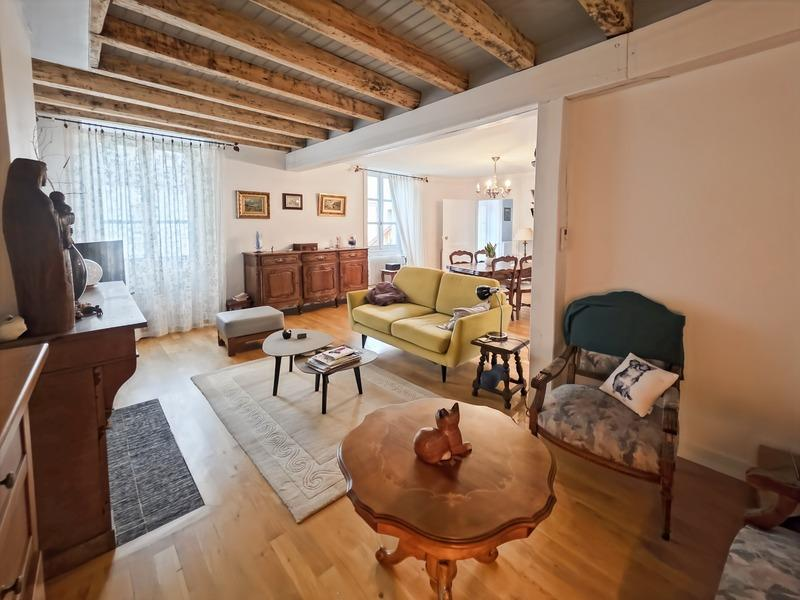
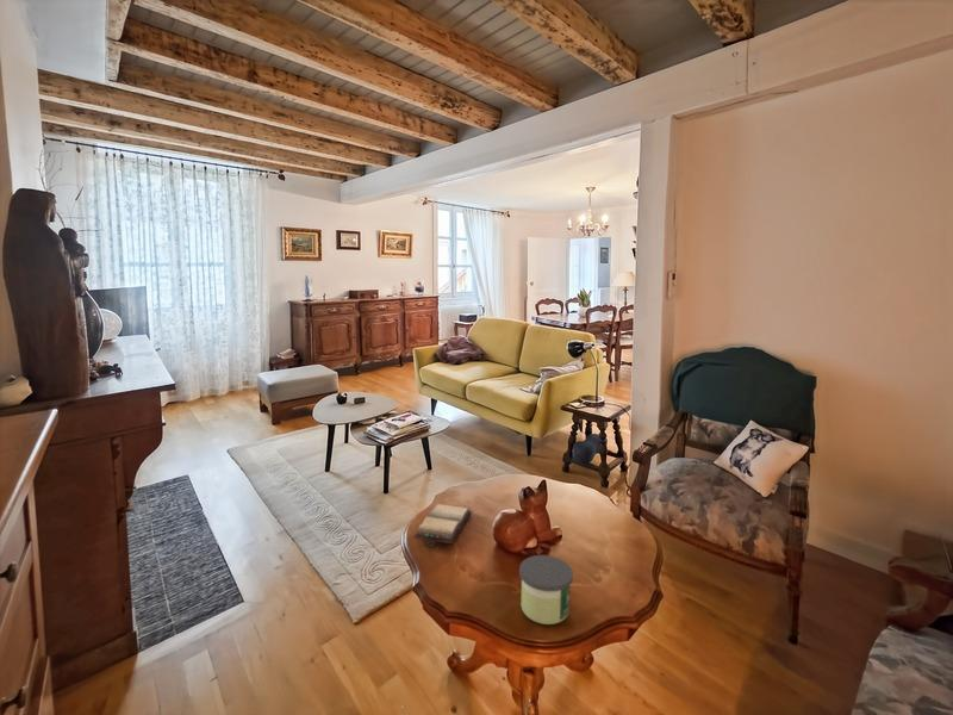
+ candle [518,554,574,626]
+ hardback book [412,503,473,548]
